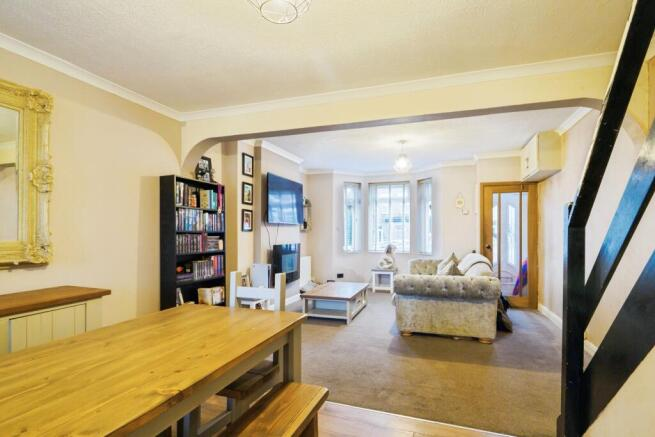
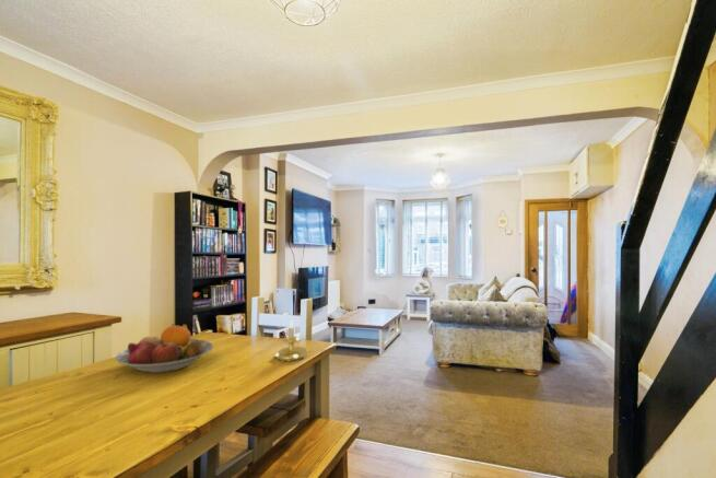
+ fruit bowl [114,323,214,374]
+ candle holder [273,316,308,362]
